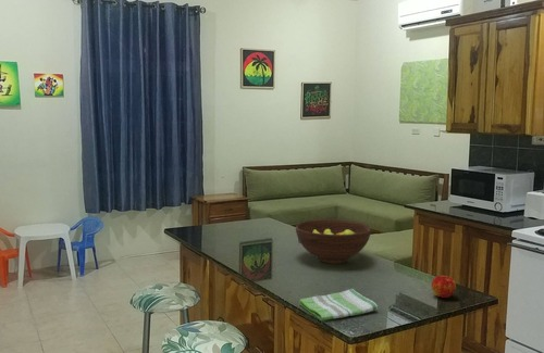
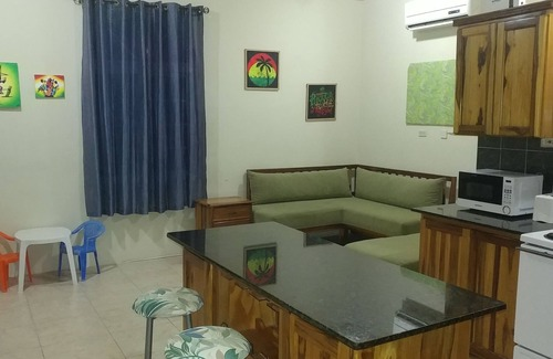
- fruit bowl [295,218,372,265]
- dish towel [298,288,379,322]
- apple [431,275,457,299]
